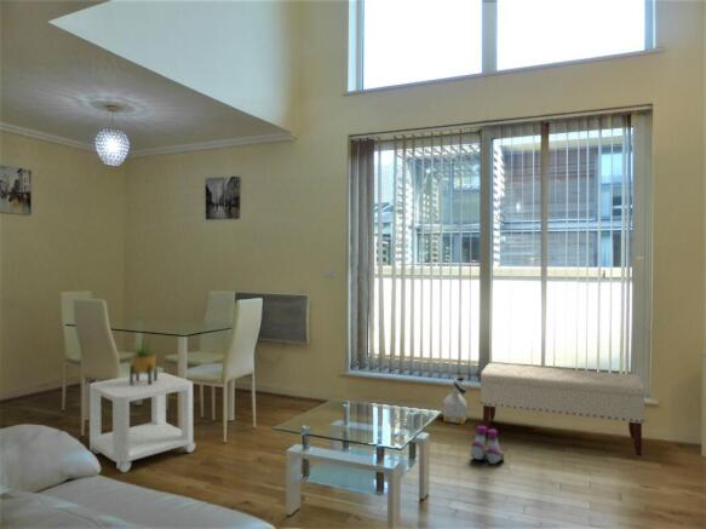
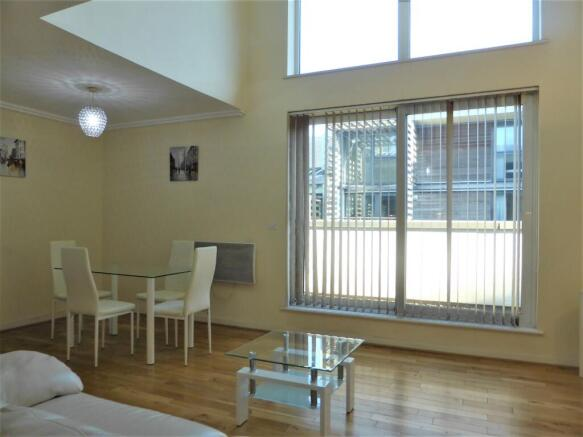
- bench [480,362,647,458]
- boots [469,425,505,465]
- bag [442,374,469,425]
- potted plant [128,334,159,385]
- side table [88,372,197,473]
